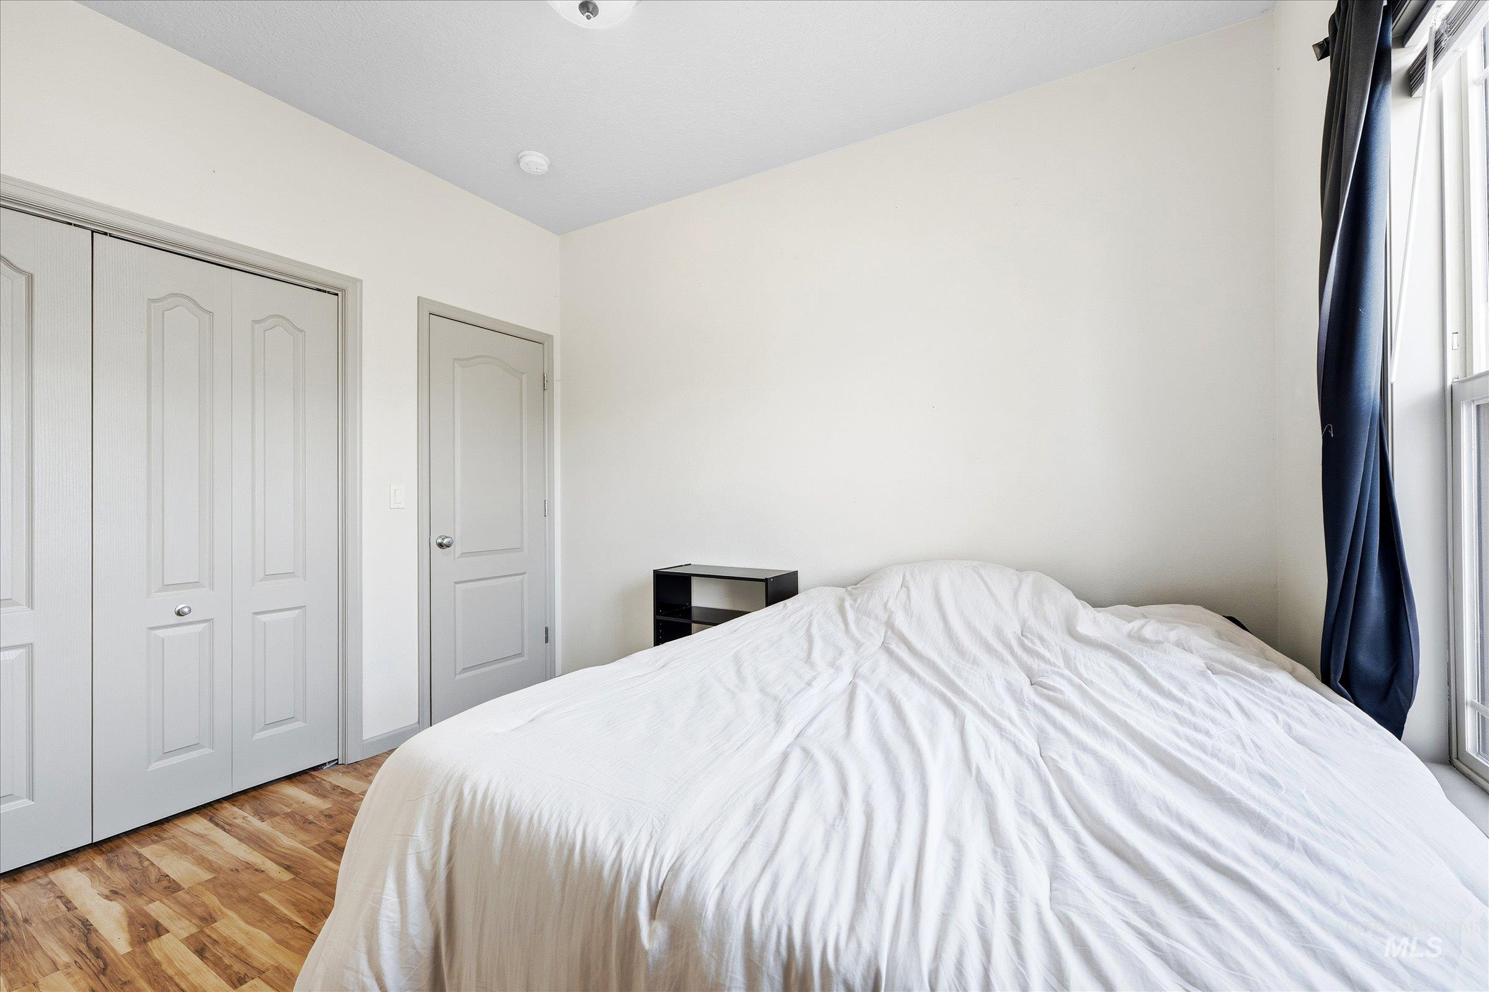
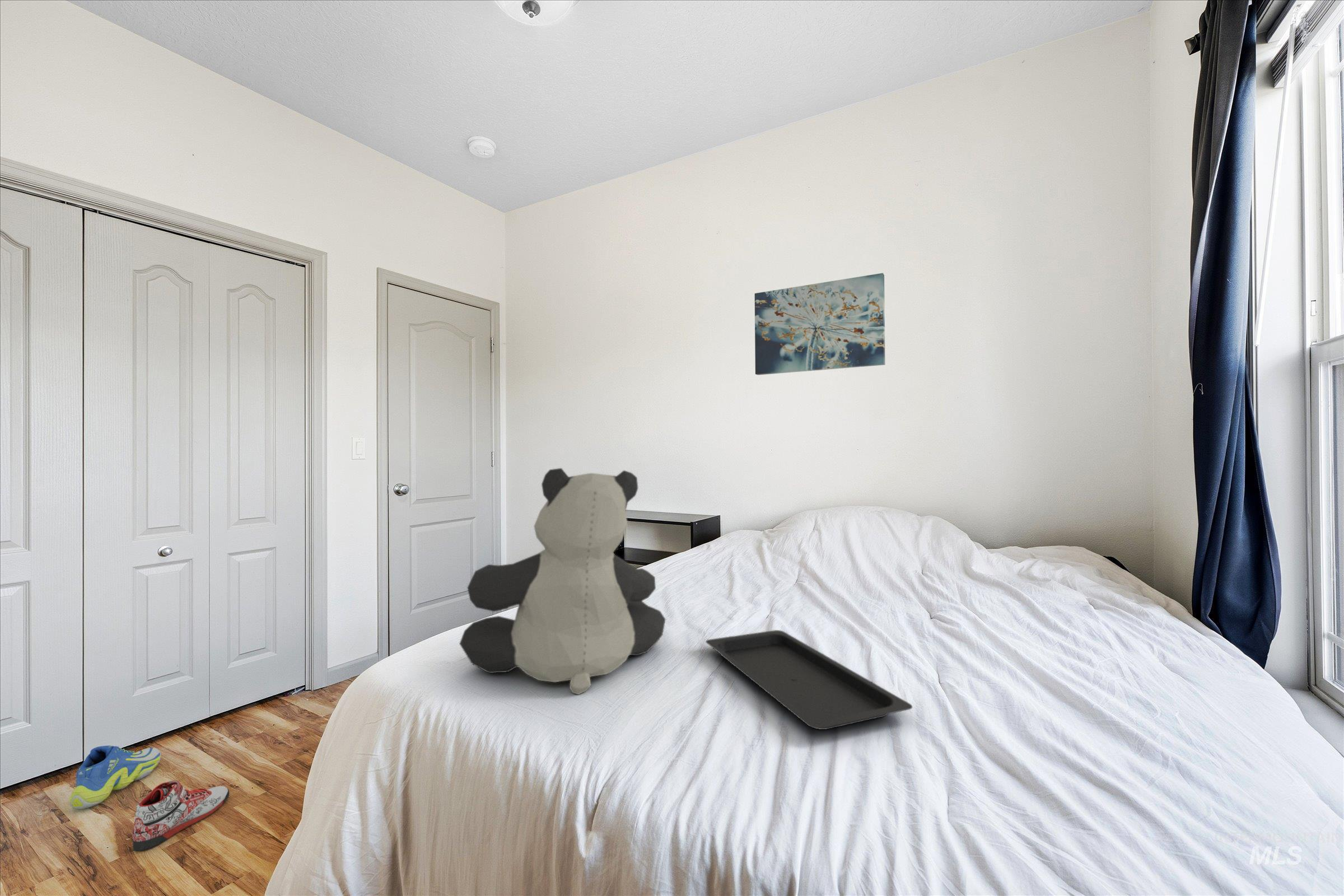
+ wall art [754,273,886,376]
+ sneaker [132,780,230,852]
+ sneaker [69,745,161,810]
+ serving tray [705,629,913,730]
+ teddy bear [459,468,666,695]
